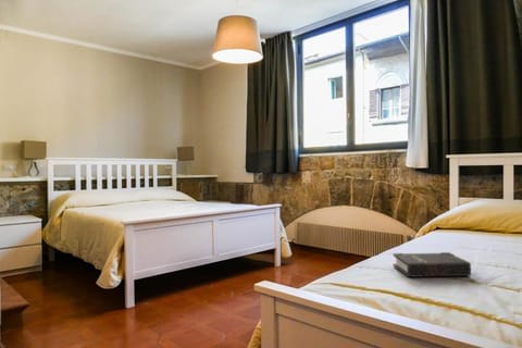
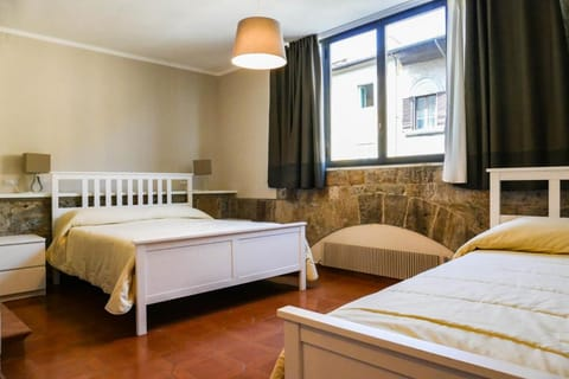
- hardback book [393,251,472,278]
